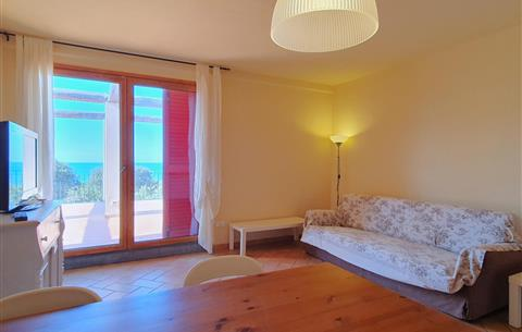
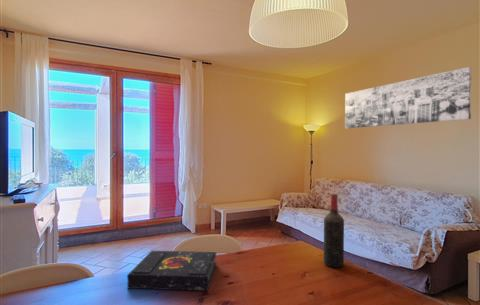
+ wine bottle [323,193,345,269]
+ wall art [344,66,472,130]
+ book [126,250,217,292]
